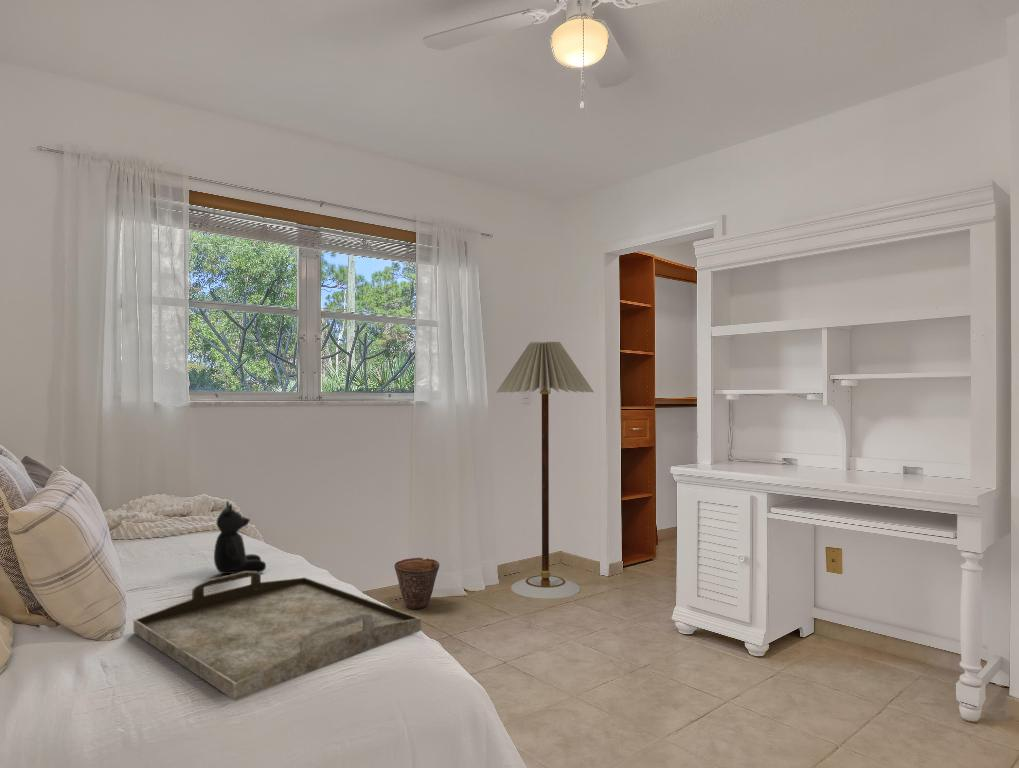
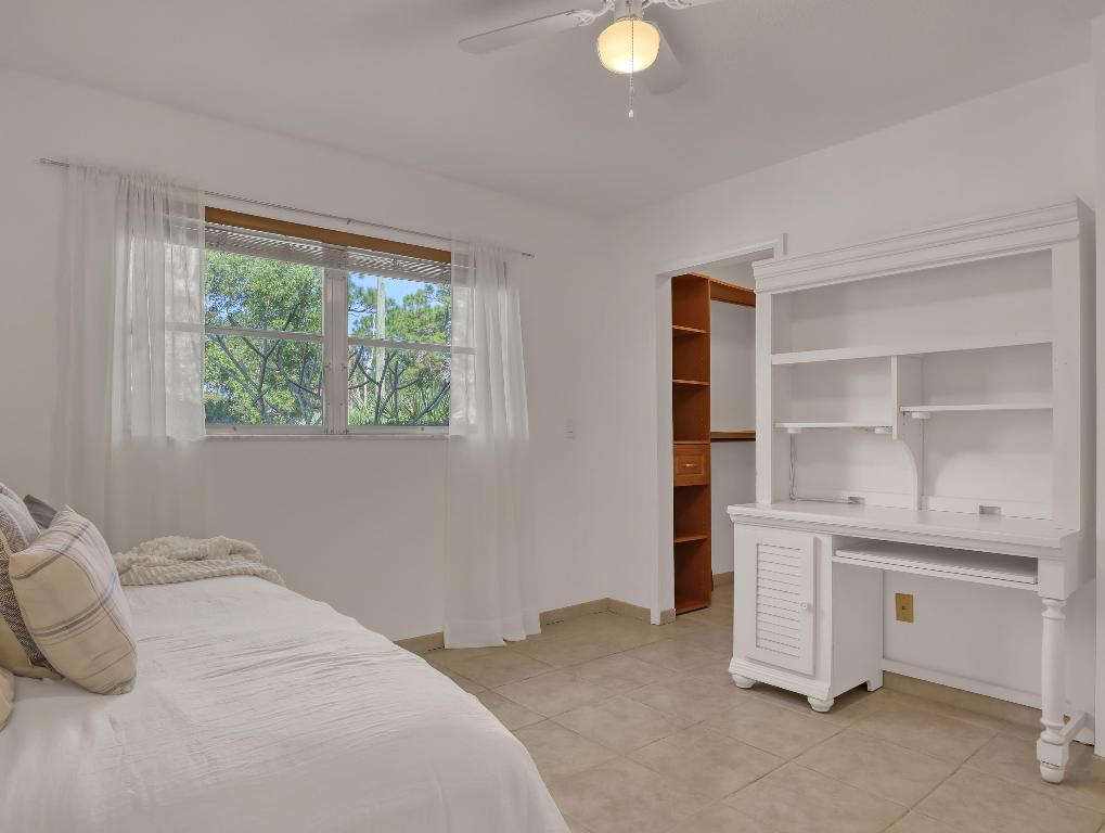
- floor lamp [496,340,595,600]
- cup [393,557,440,610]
- teddy bear [213,500,267,575]
- serving tray [133,572,422,701]
